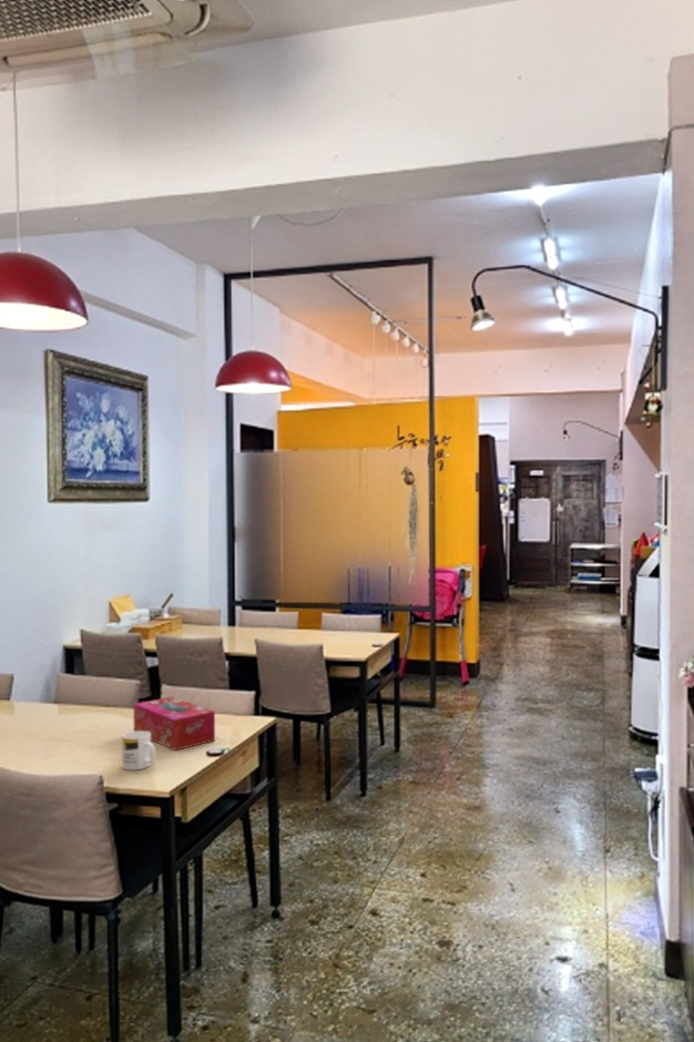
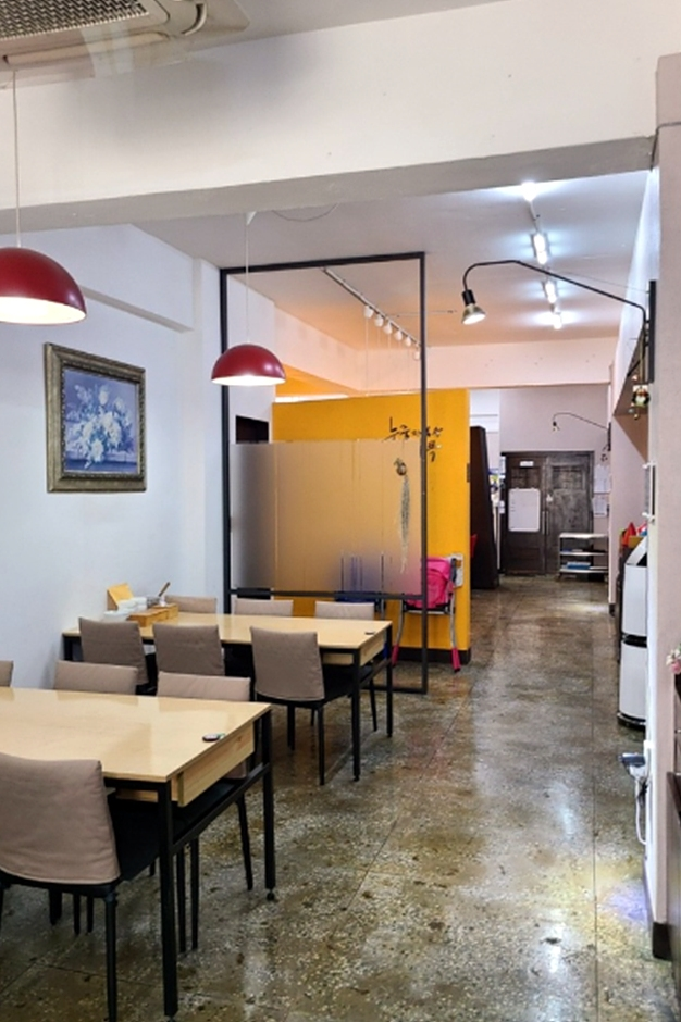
- tissue box [133,696,216,752]
- mug [121,731,156,772]
